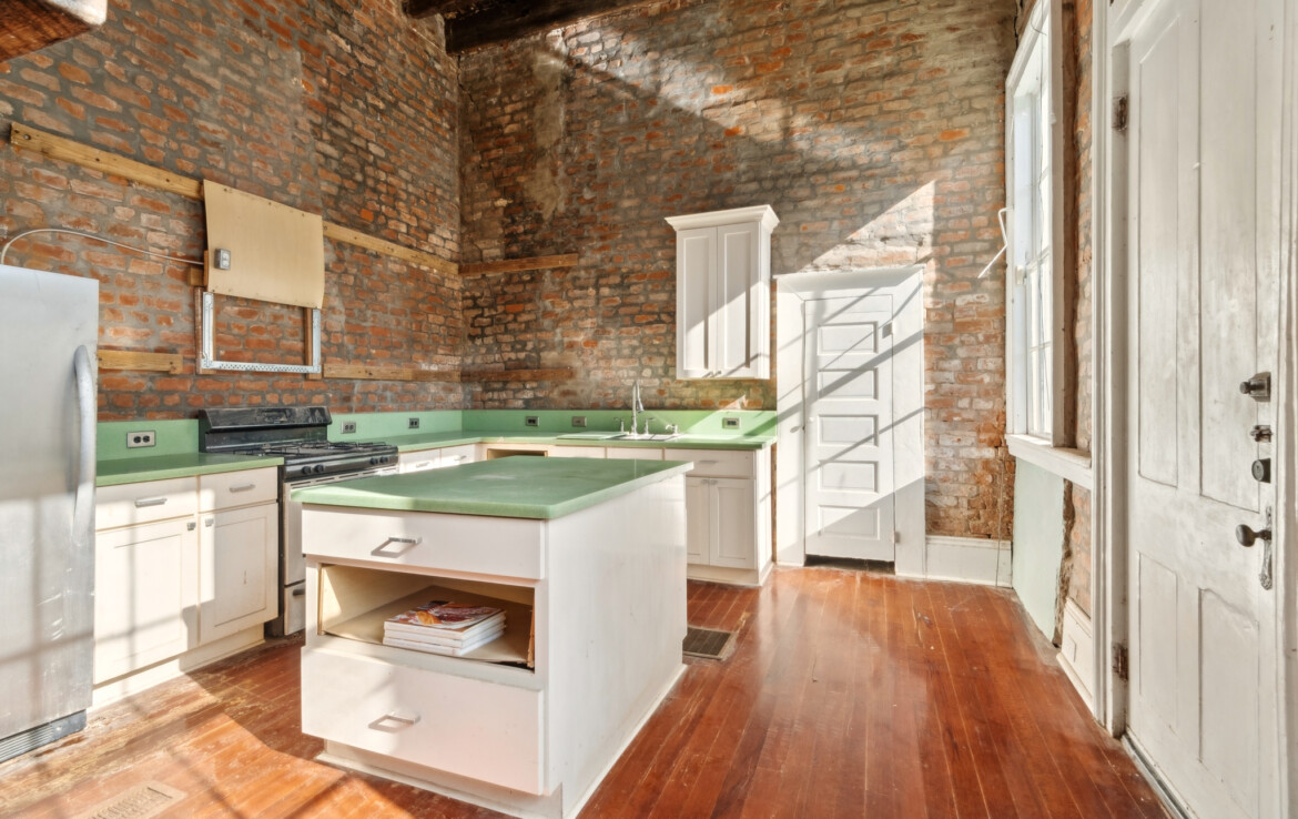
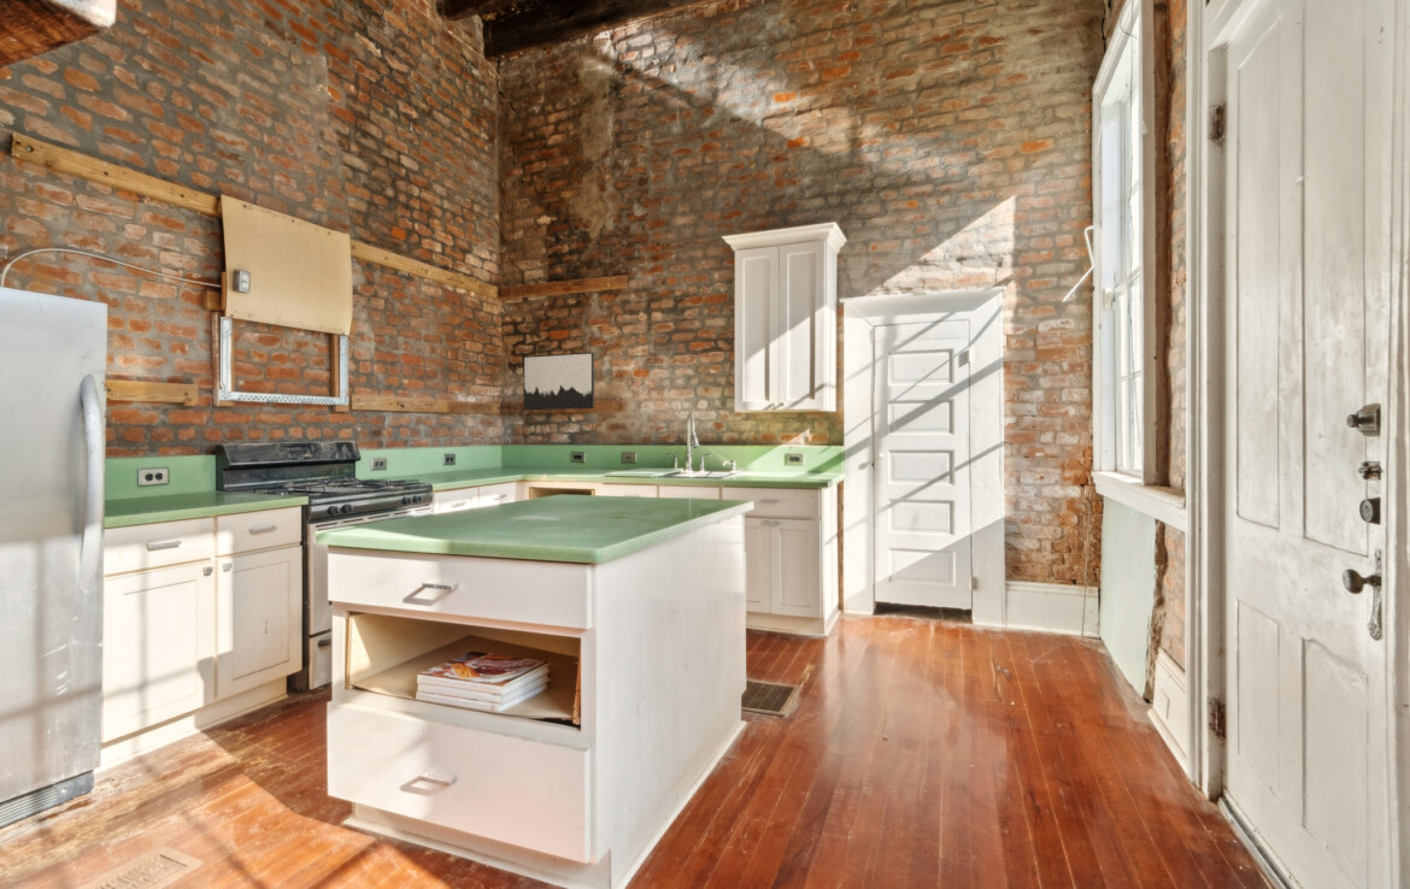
+ wall art [522,351,595,412]
